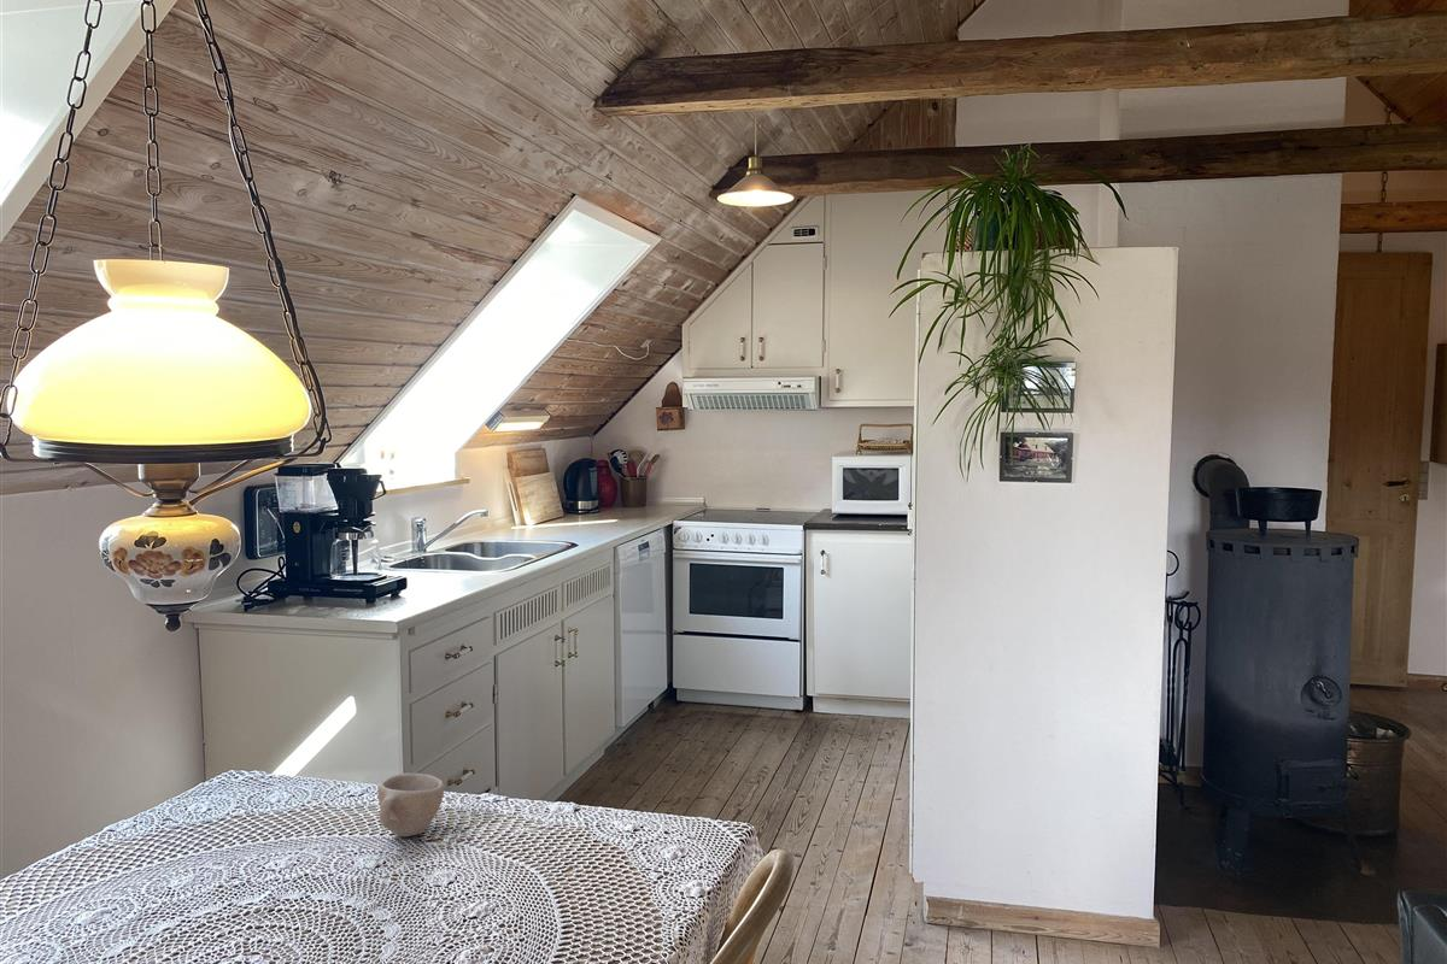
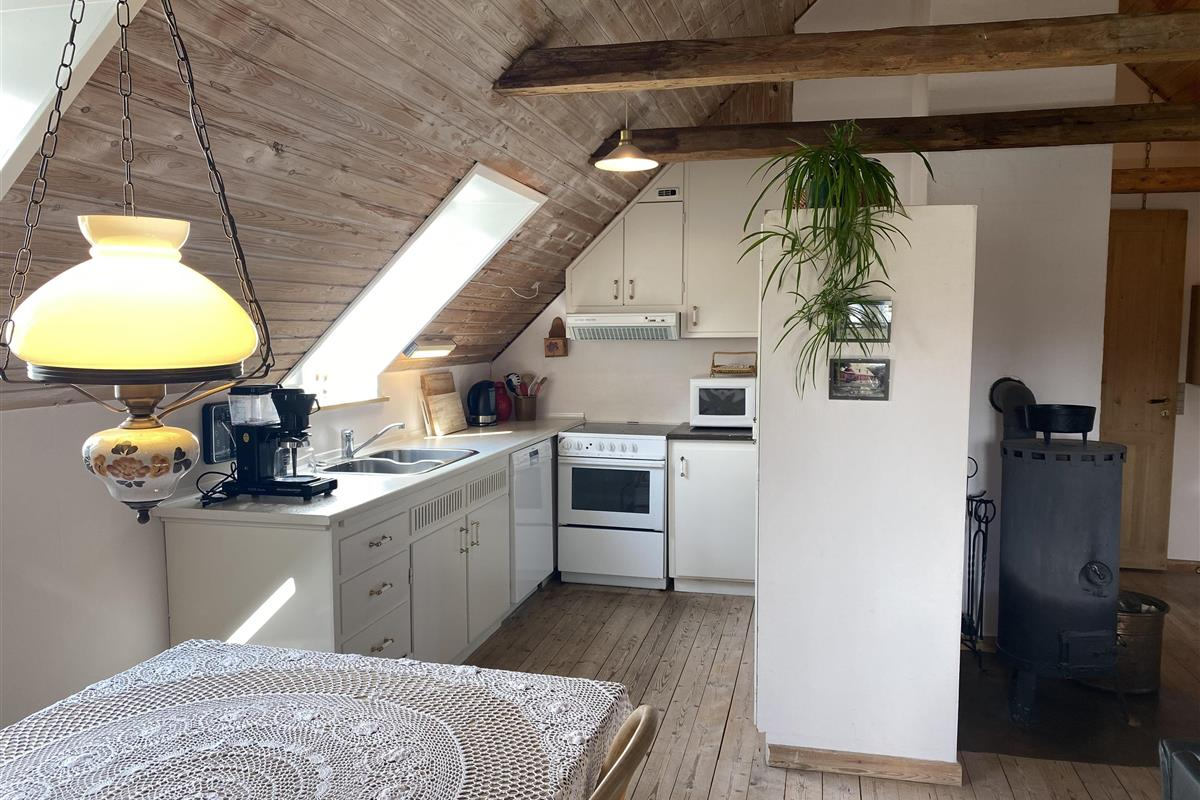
- cup [376,772,445,837]
